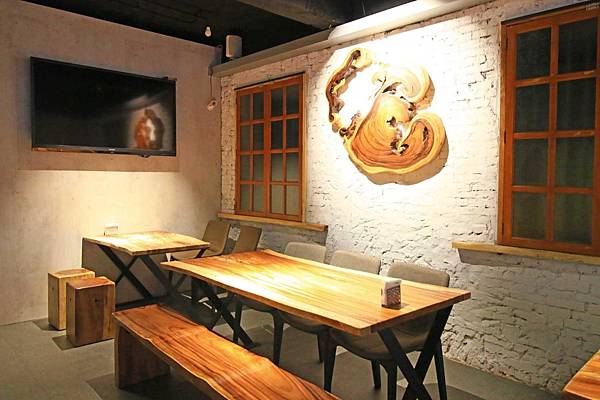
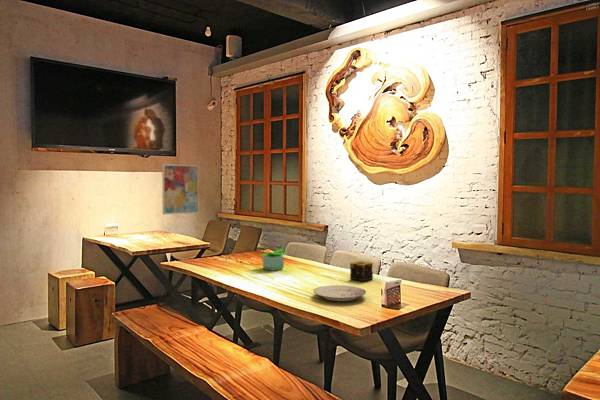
+ wall art [161,163,199,216]
+ candle [349,260,374,282]
+ potted plant [257,248,290,272]
+ plate [313,284,367,302]
